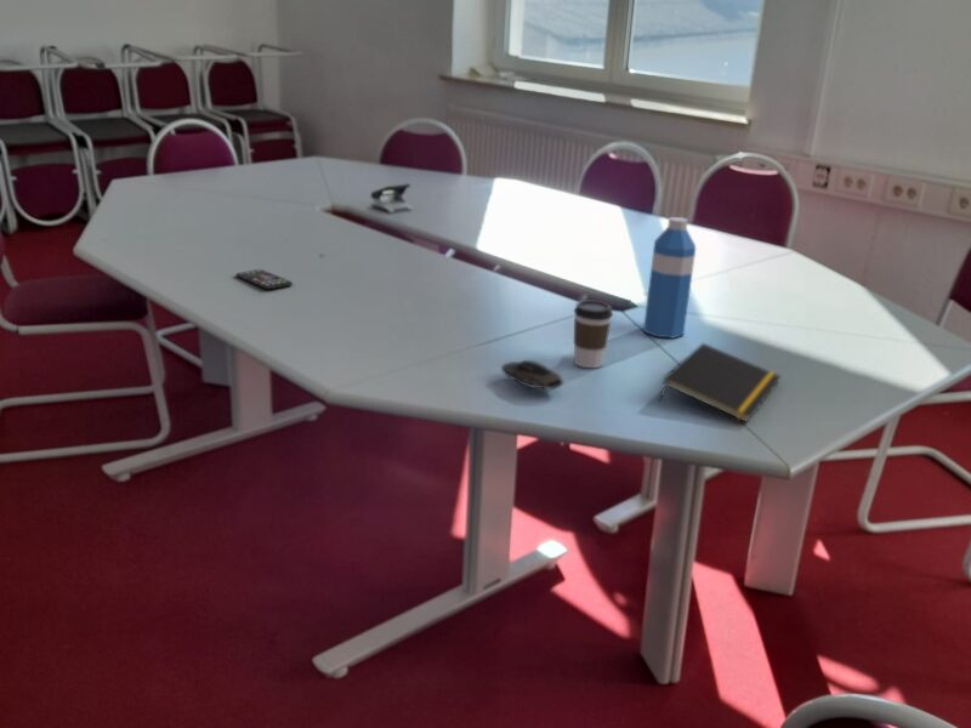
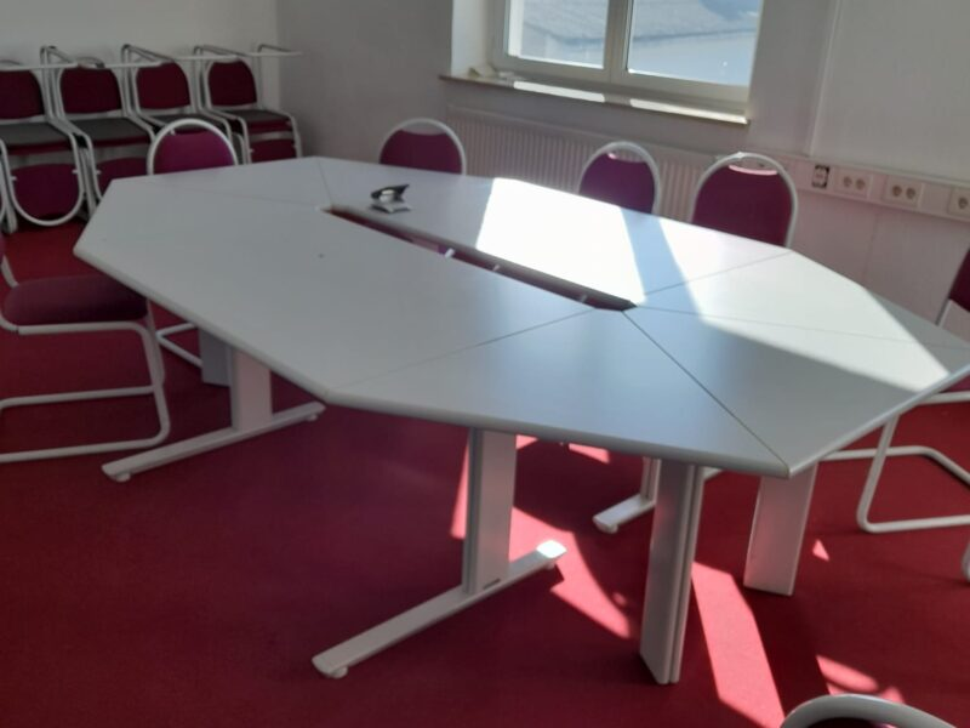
- coffee cup [573,300,614,369]
- notepad [658,342,782,423]
- computer mouse [500,359,564,391]
- smartphone [235,268,294,290]
- water bottle [642,216,697,340]
